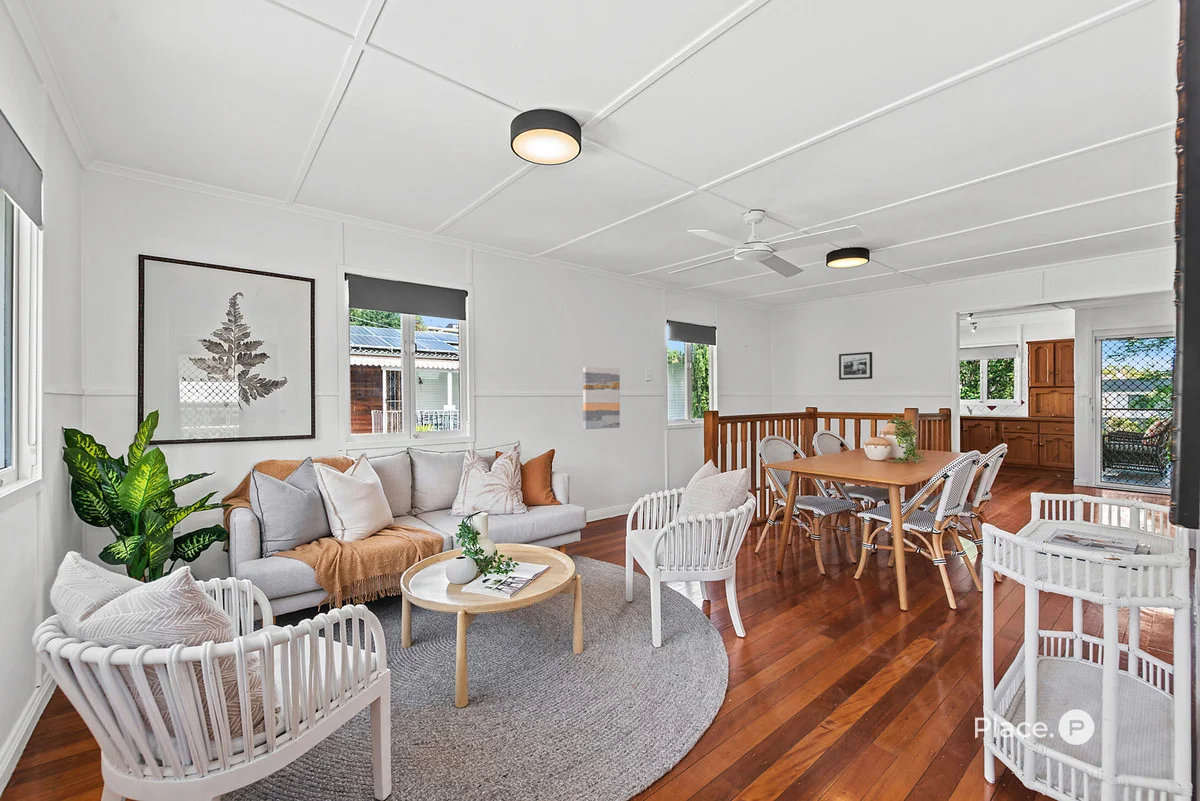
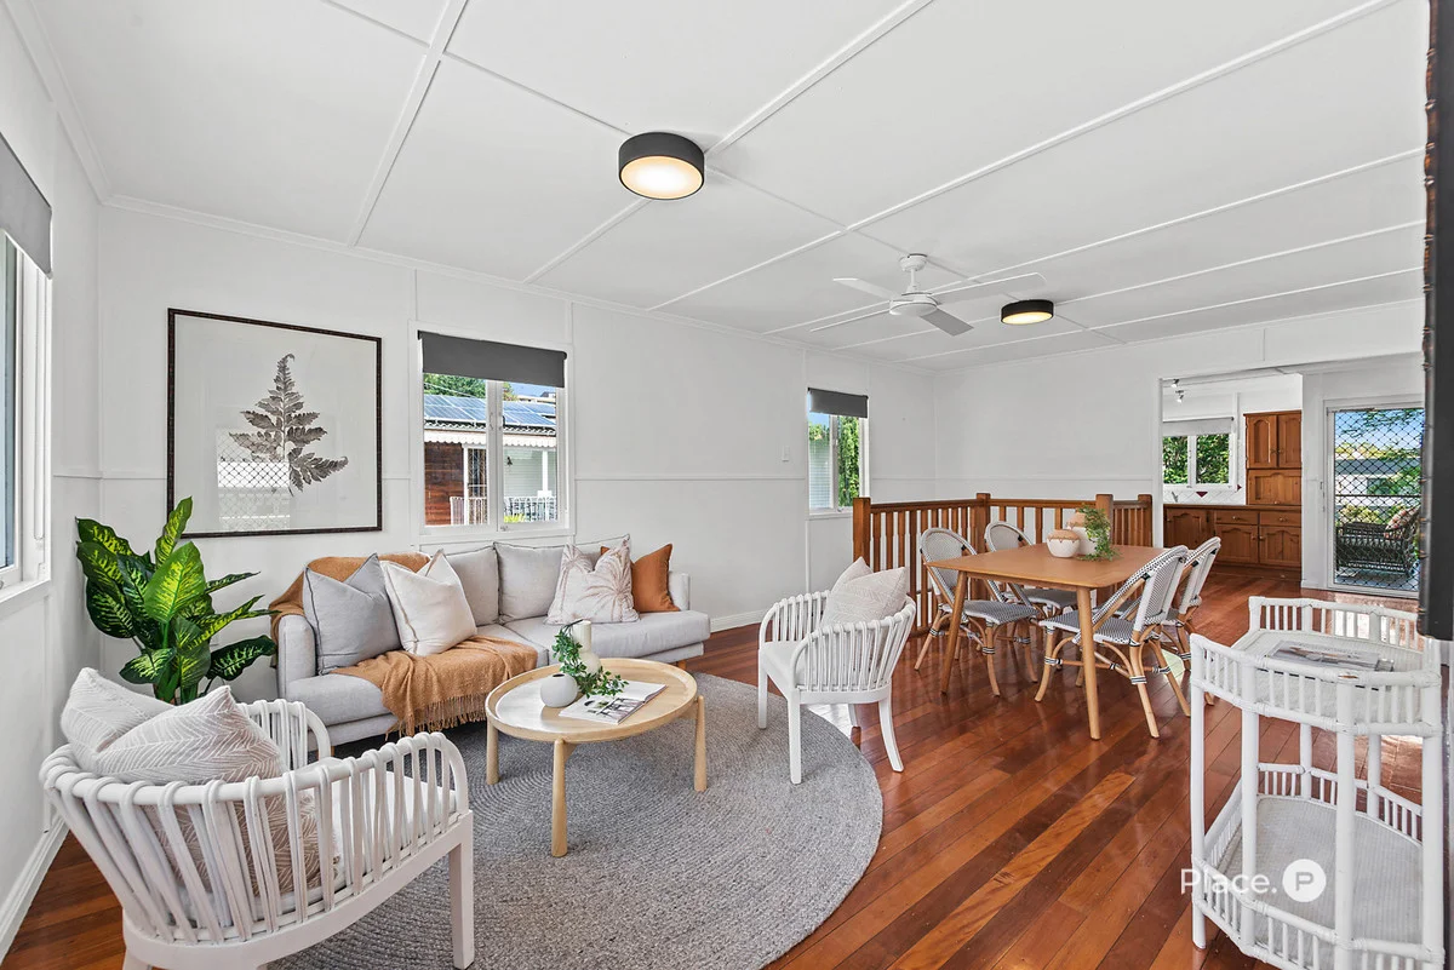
- picture frame [838,351,873,381]
- wall art [582,366,621,430]
